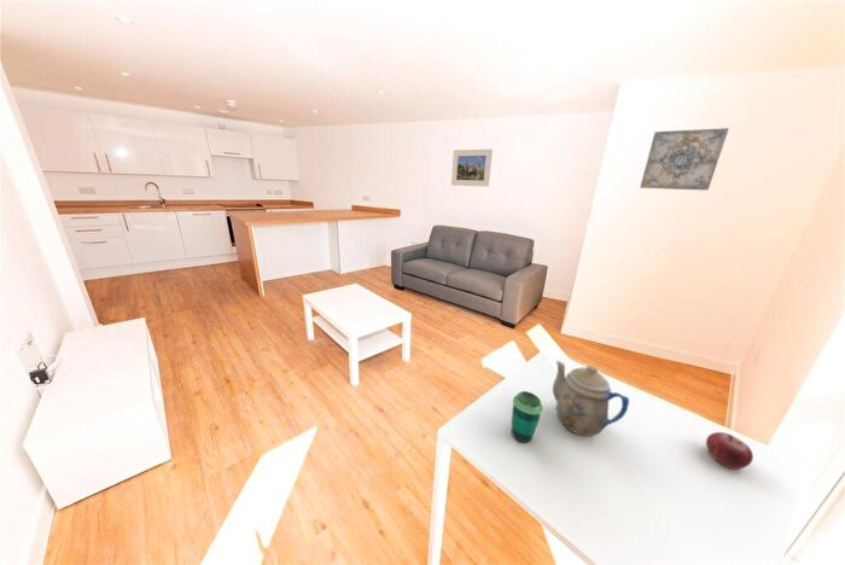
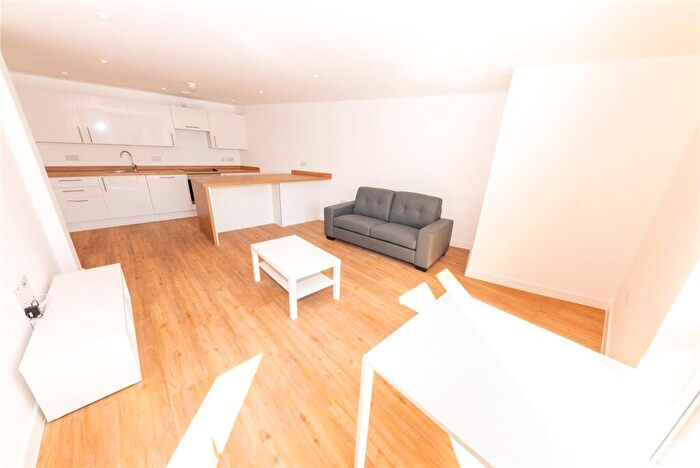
- cup [511,390,544,443]
- fruit [705,431,754,470]
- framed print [450,148,494,187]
- teapot [552,360,630,437]
- wall art [639,127,730,191]
